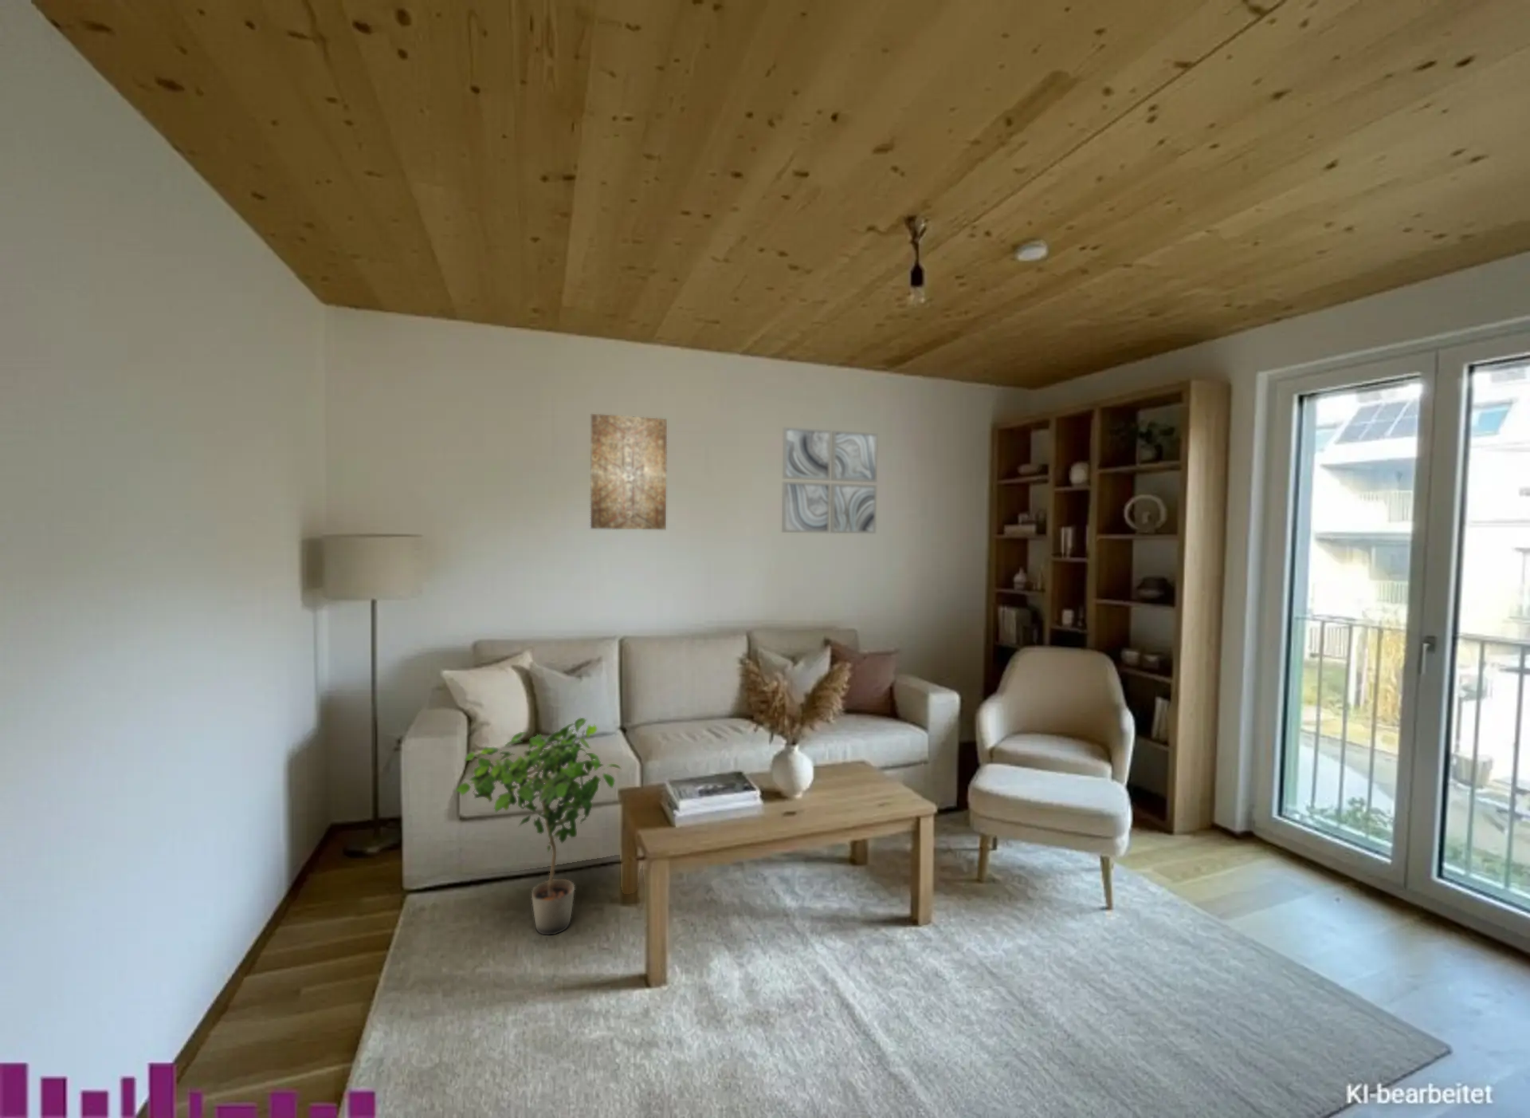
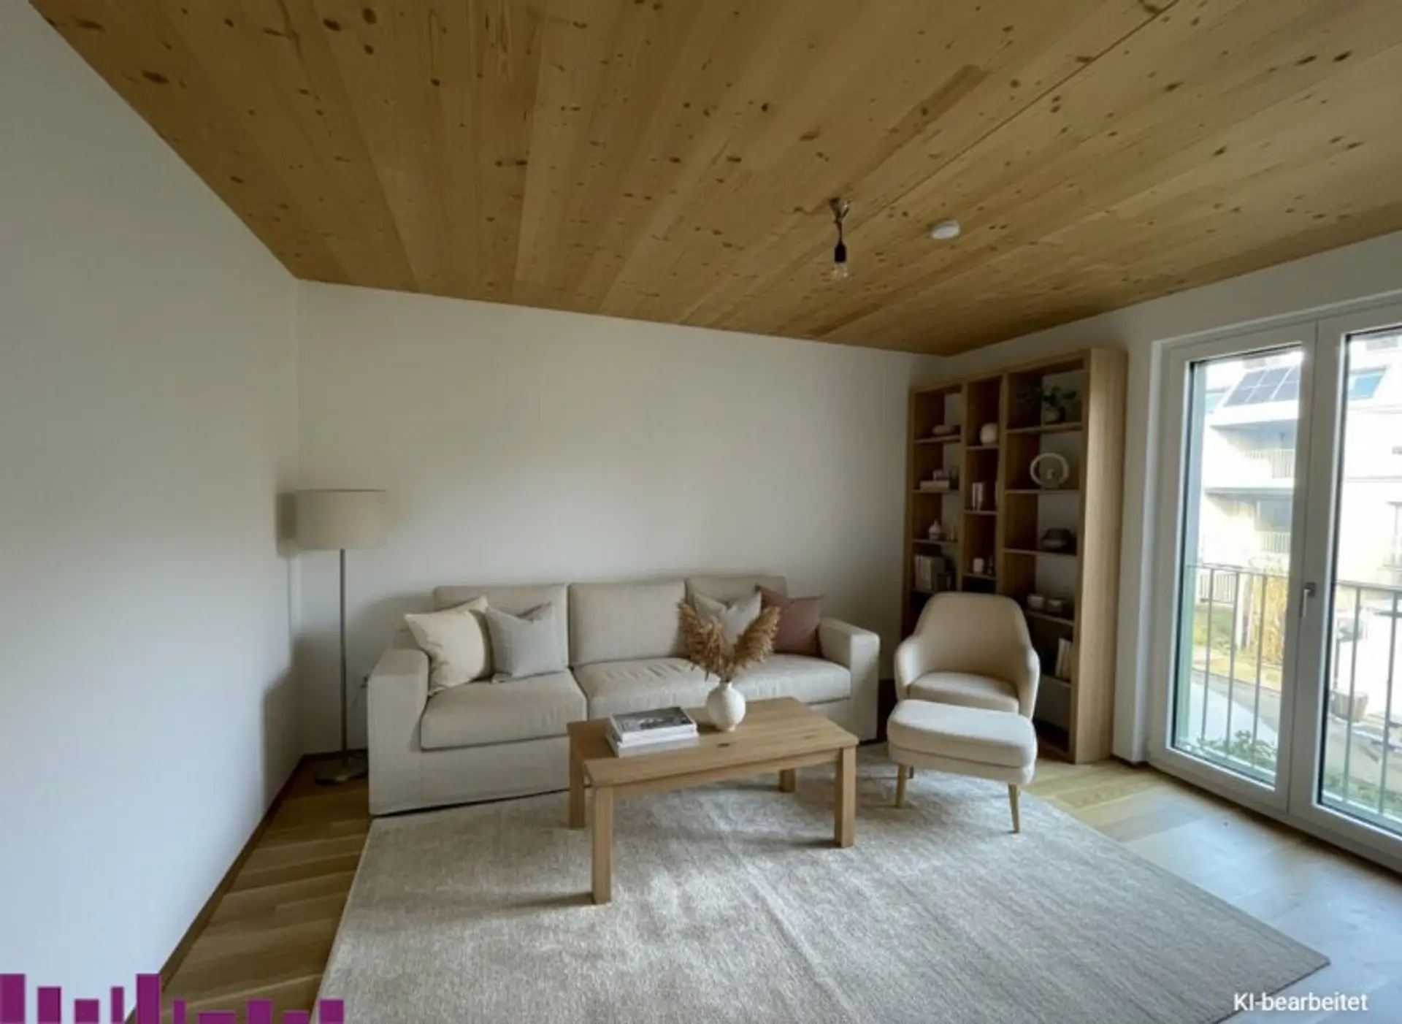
- potted plant [454,716,621,936]
- wall art [780,425,879,535]
- wall art [589,413,668,530]
